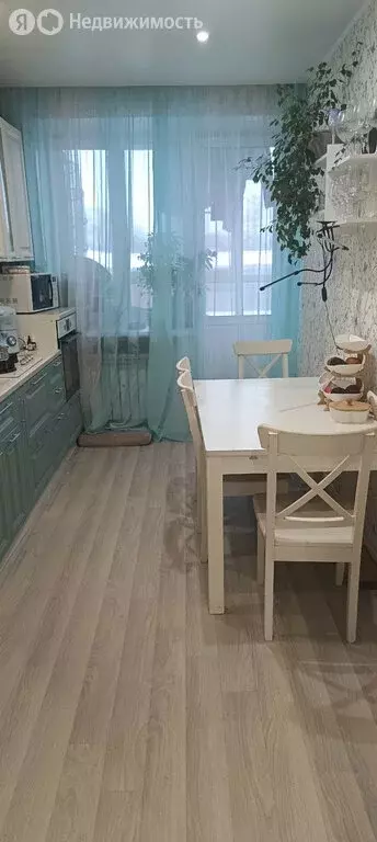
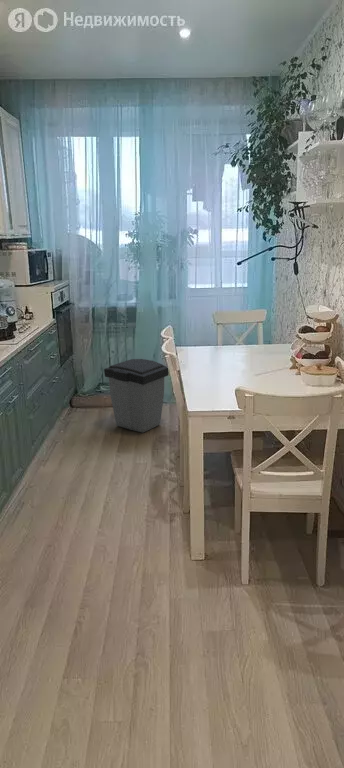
+ trash can [103,358,170,434]
